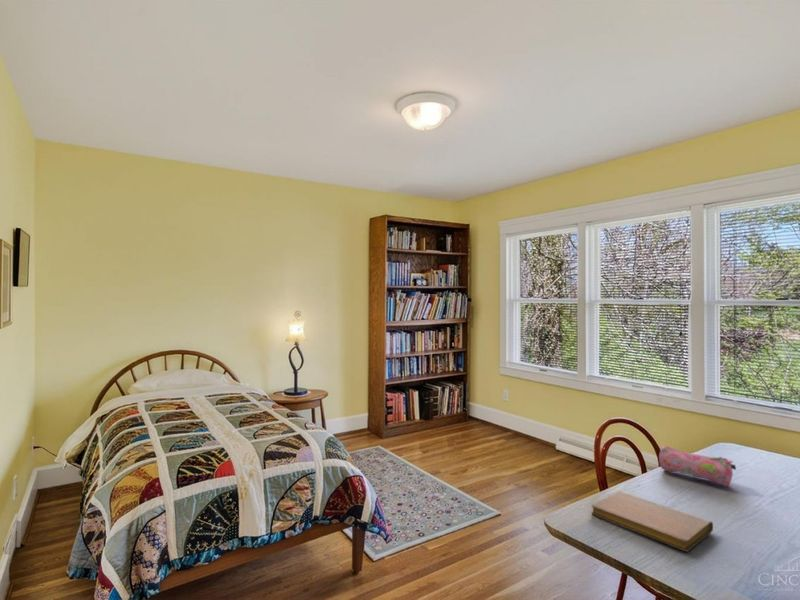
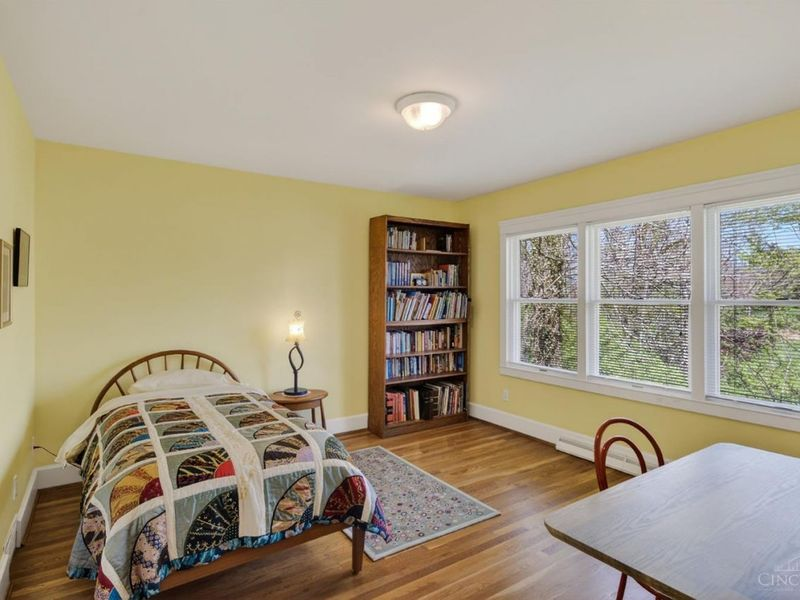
- pencil case [658,445,737,488]
- notebook [591,491,714,553]
